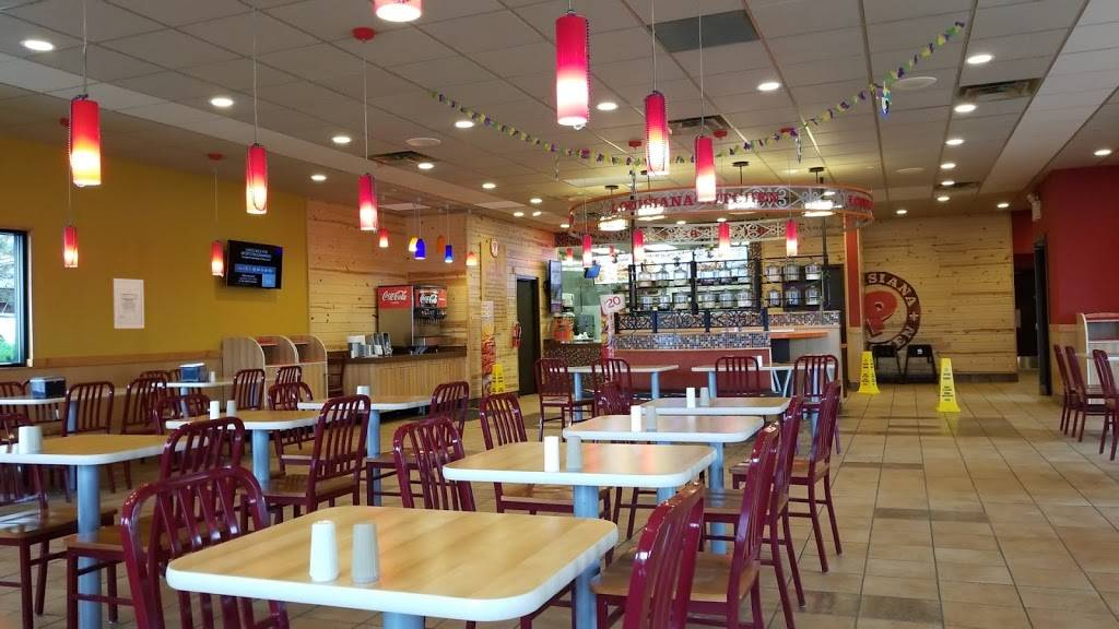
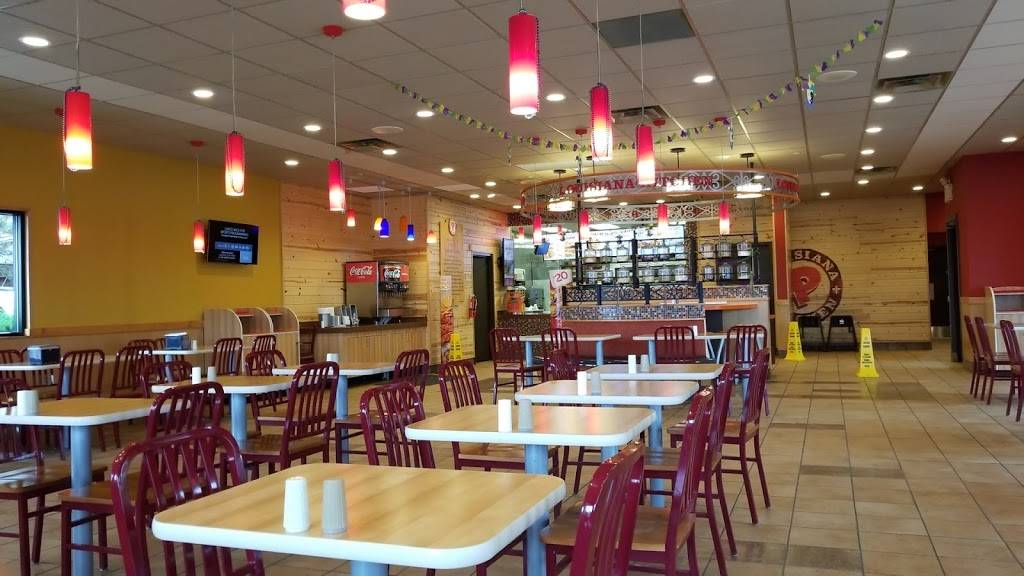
- wall art [113,277,145,330]
